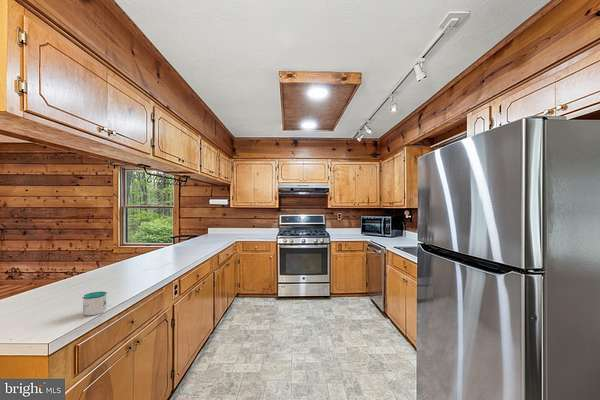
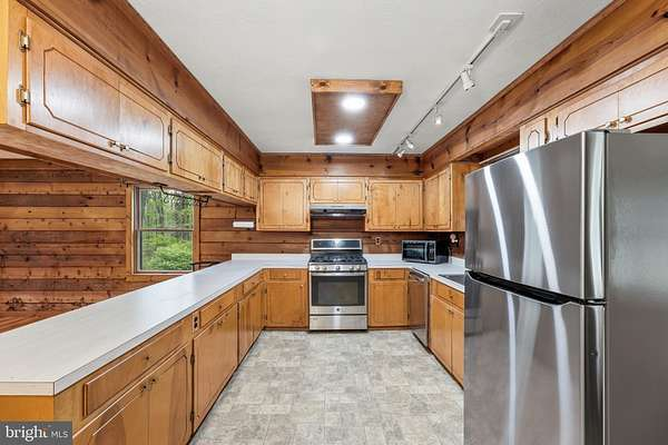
- mug [81,291,108,316]
